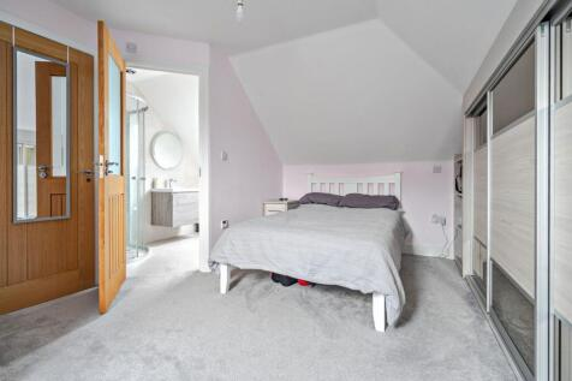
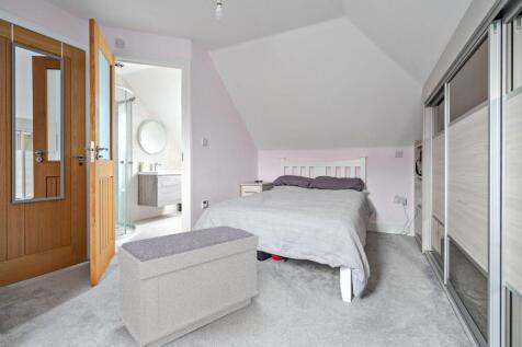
+ bench [116,224,260,347]
